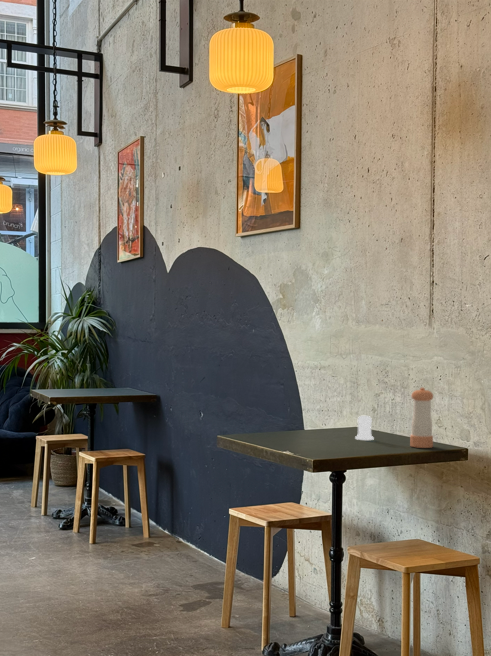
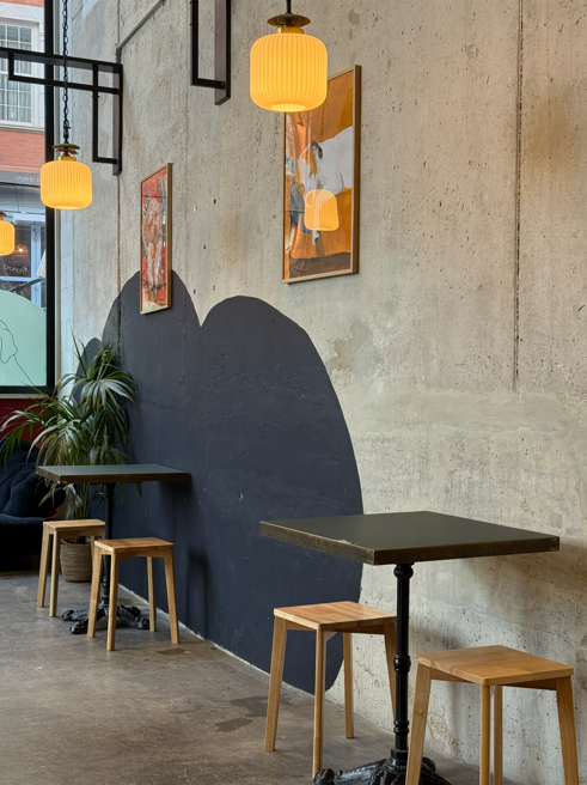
- salt shaker [354,415,375,441]
- pepper shaker [409,387,434,449]
